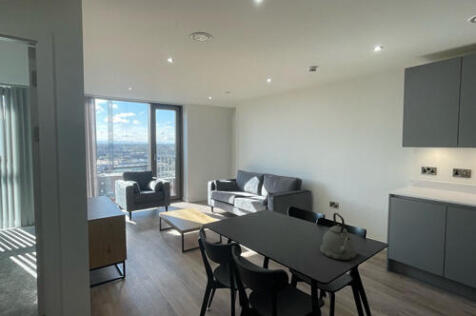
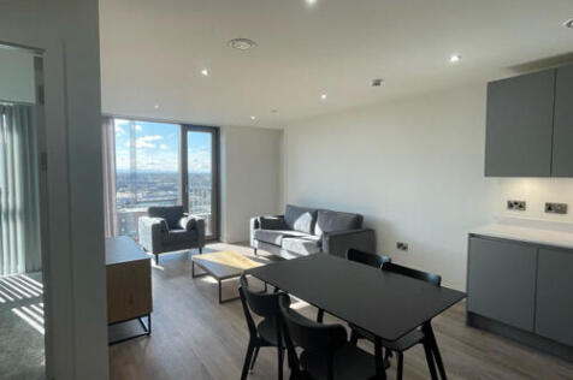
- kettle [319,212,357,261]
